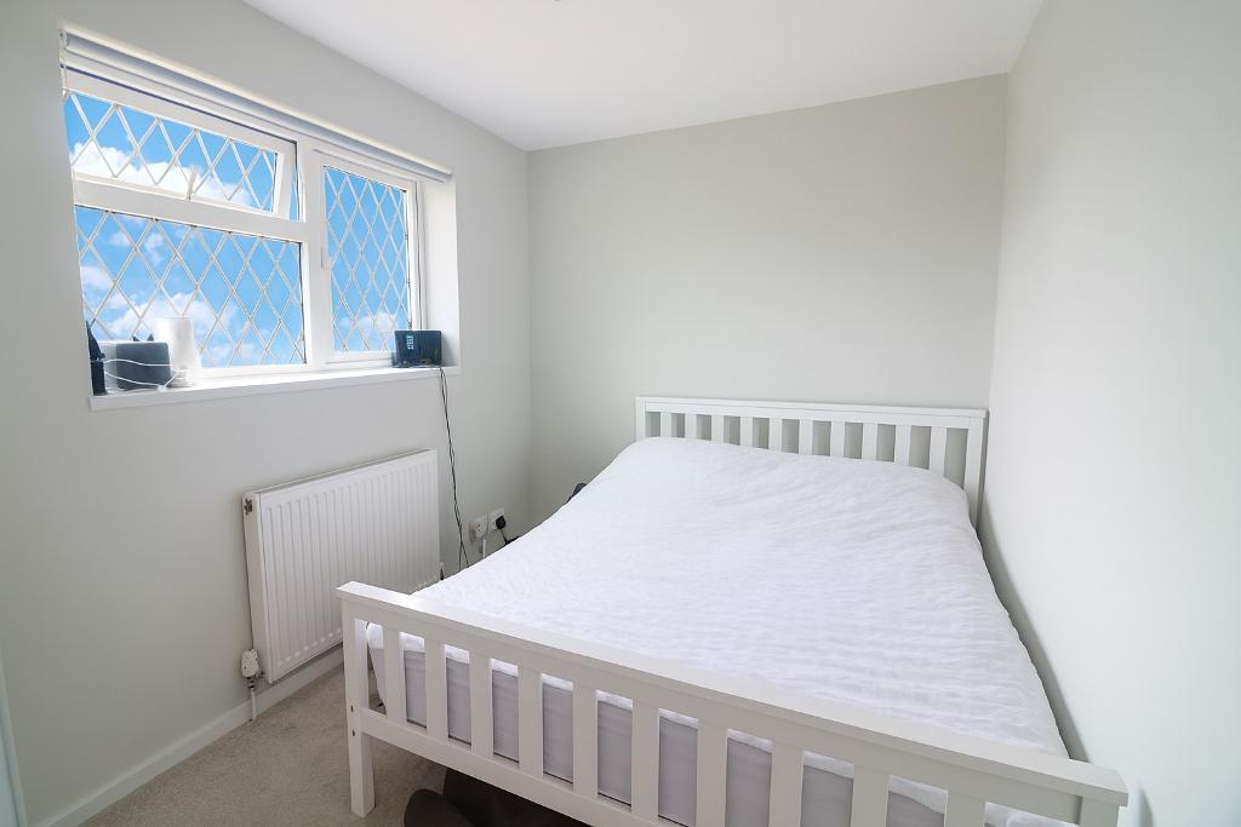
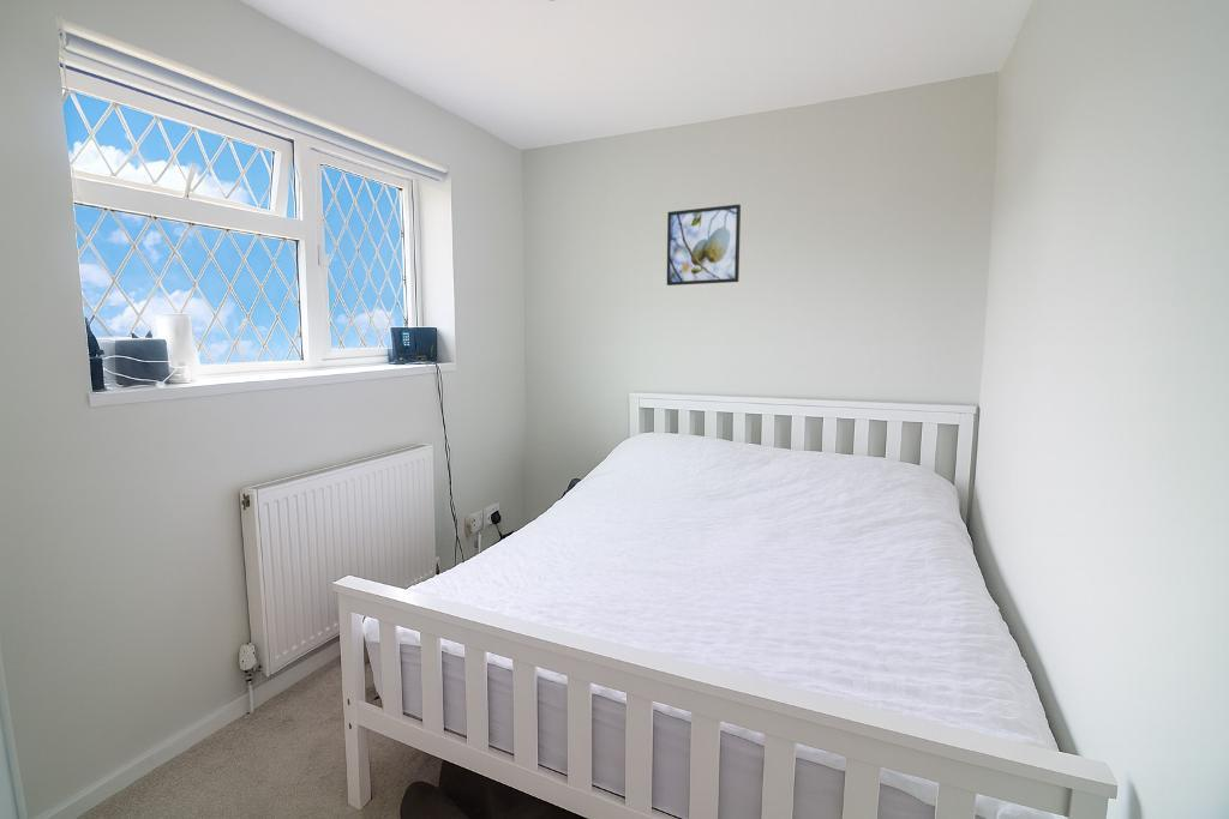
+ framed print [666,204,742,287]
